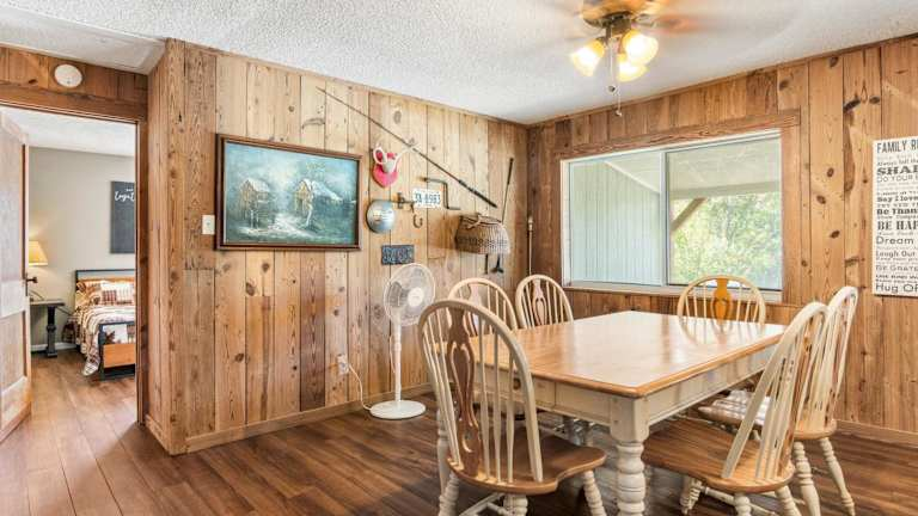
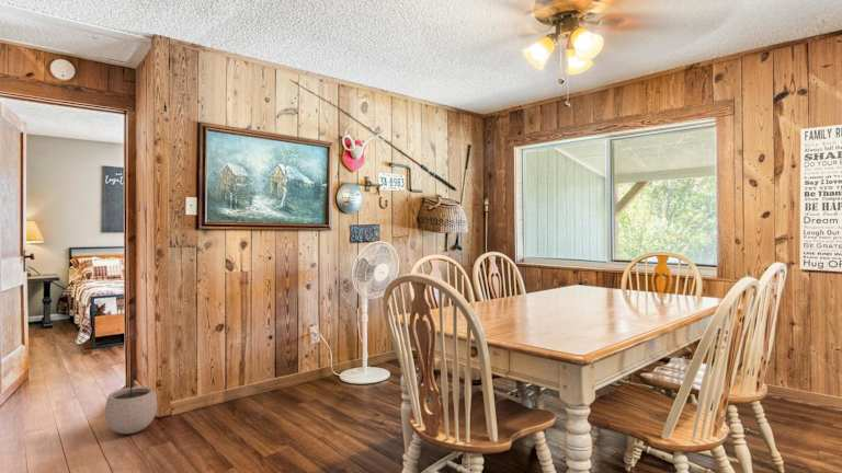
+ plant pot [104,373,158,435]
